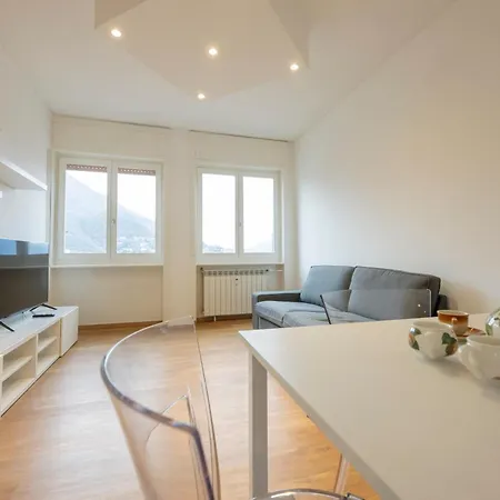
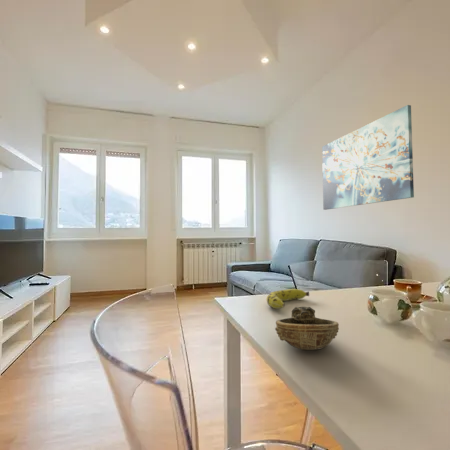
+ fruit [265,288,310,310]
+ wall art [321,104,415,211]
+ decorative bowl [274,306,340,351]
